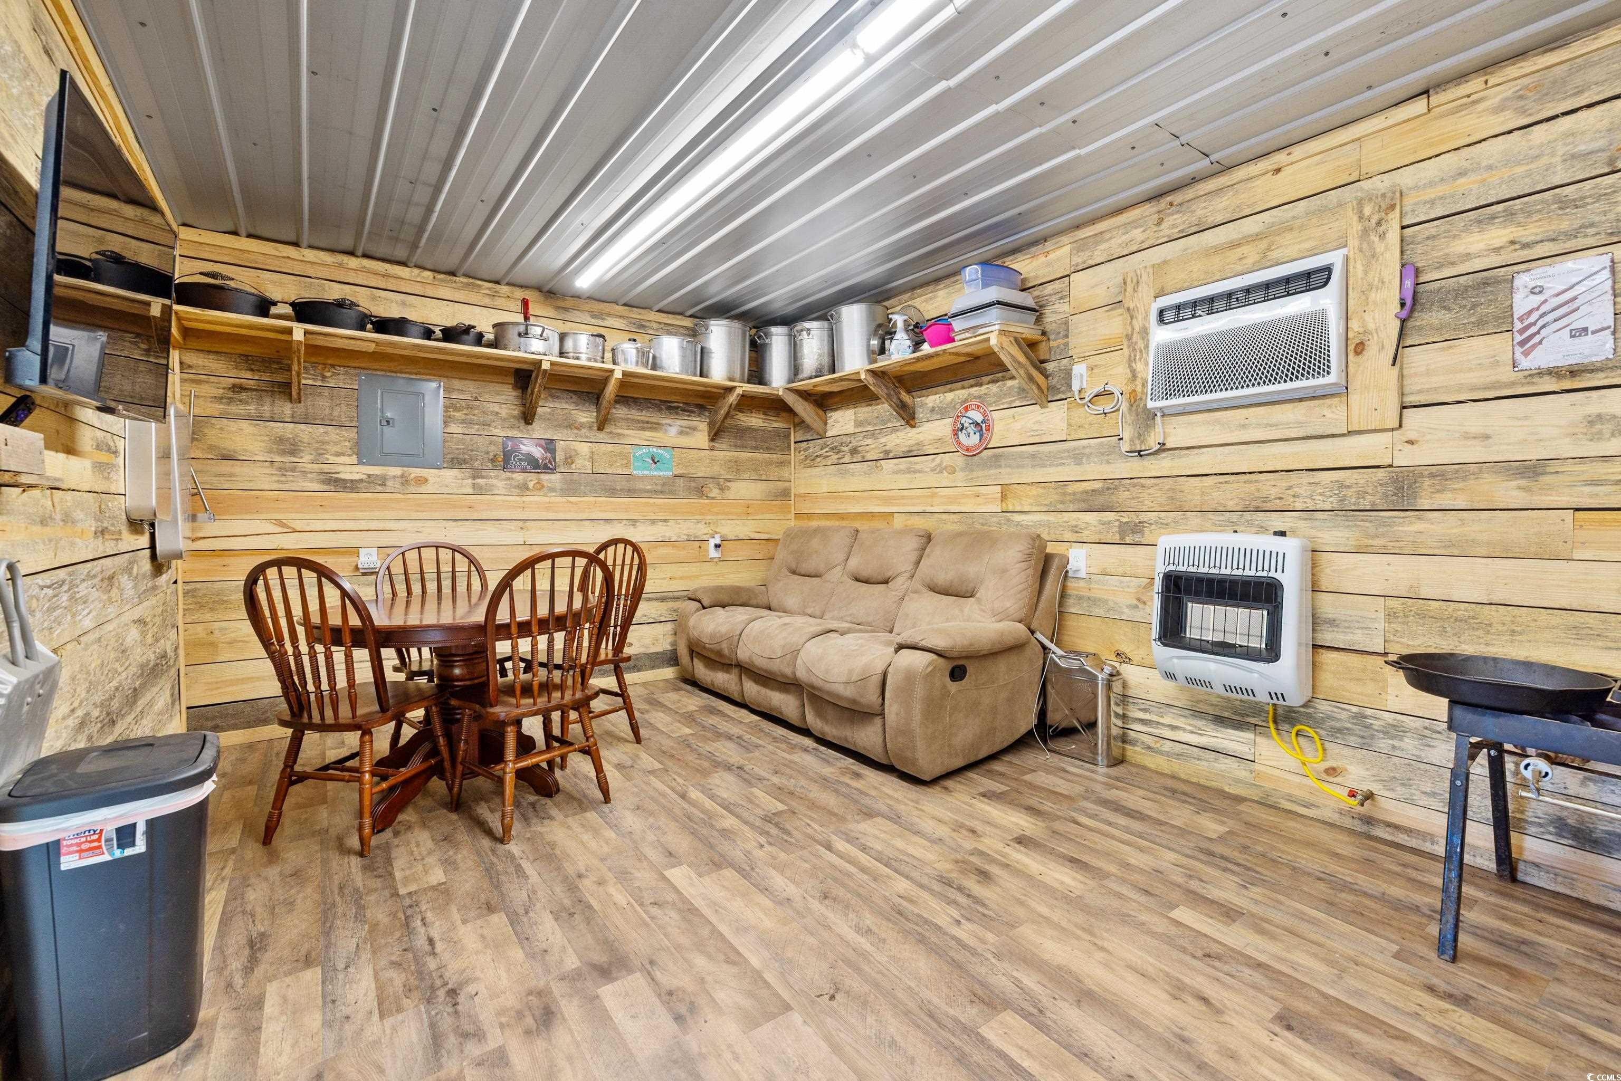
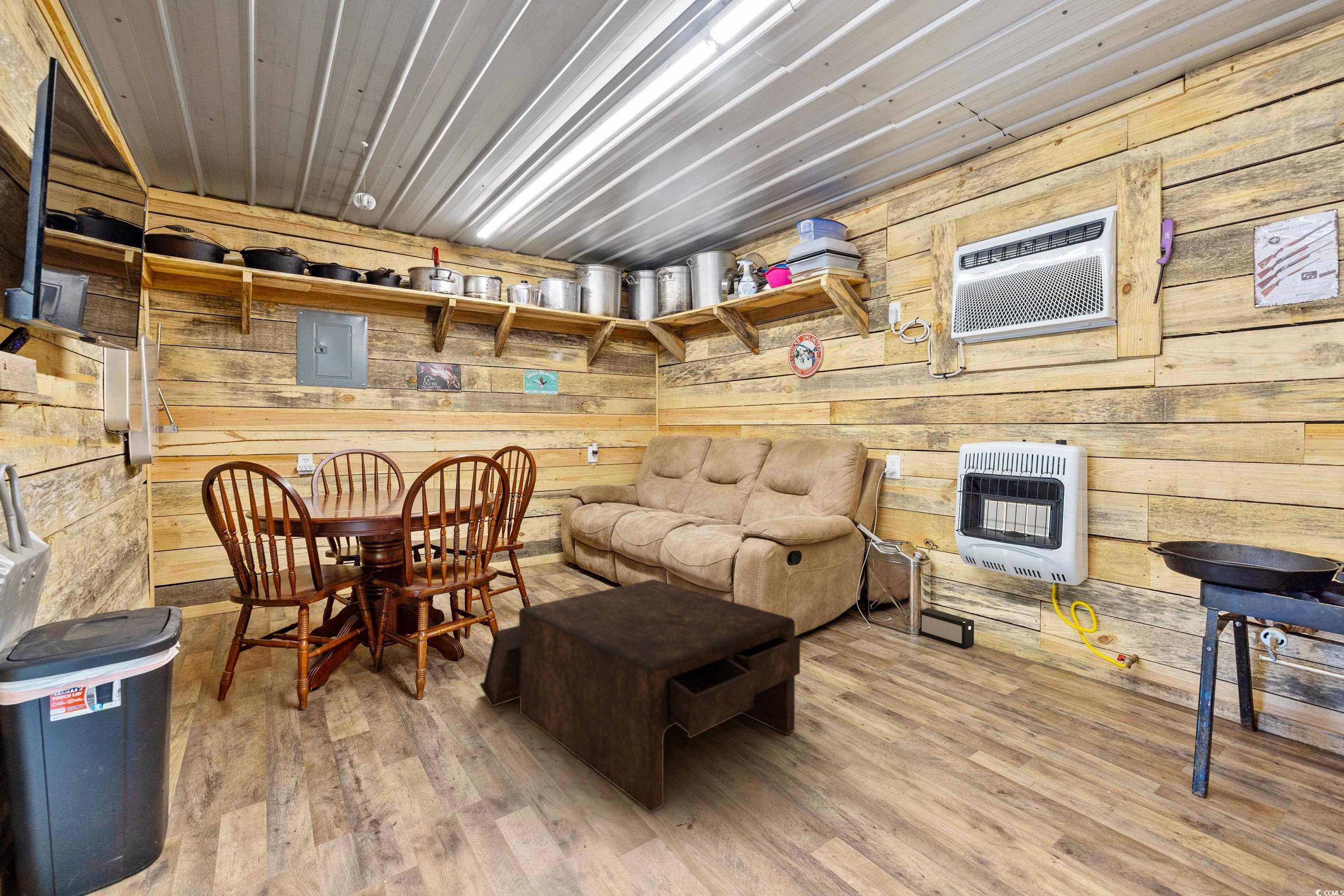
+ pendant light [353,141,376,210]
+ speaker [918,607,974,649]
+ coffee table [479,579,801,813]
